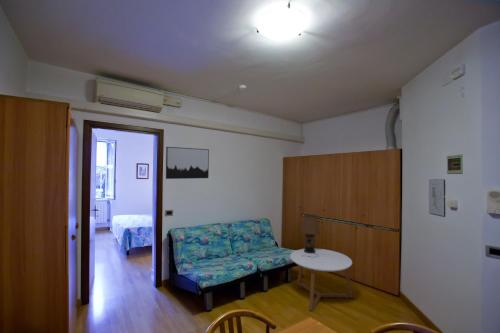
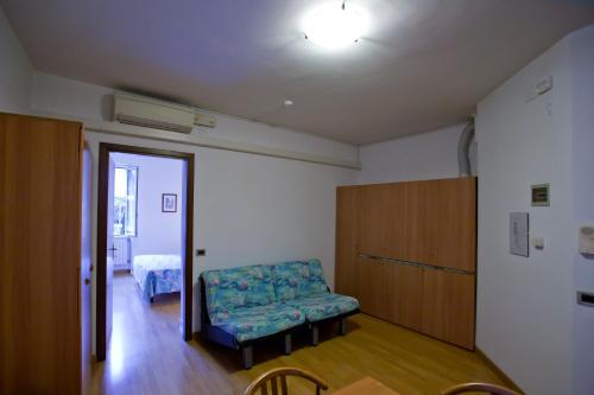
- coffee table [289,248,354,312]
- wall art [165,146,210,180]
- table lamp [299,213,321,257]
